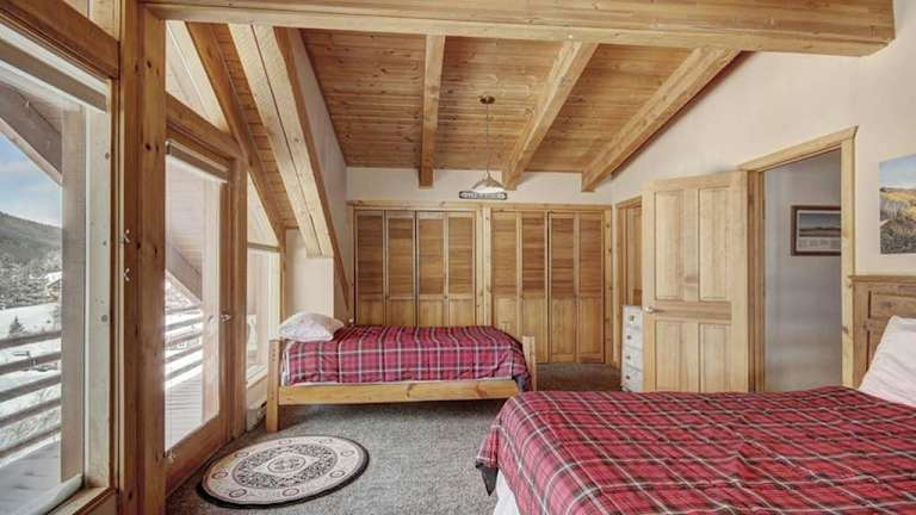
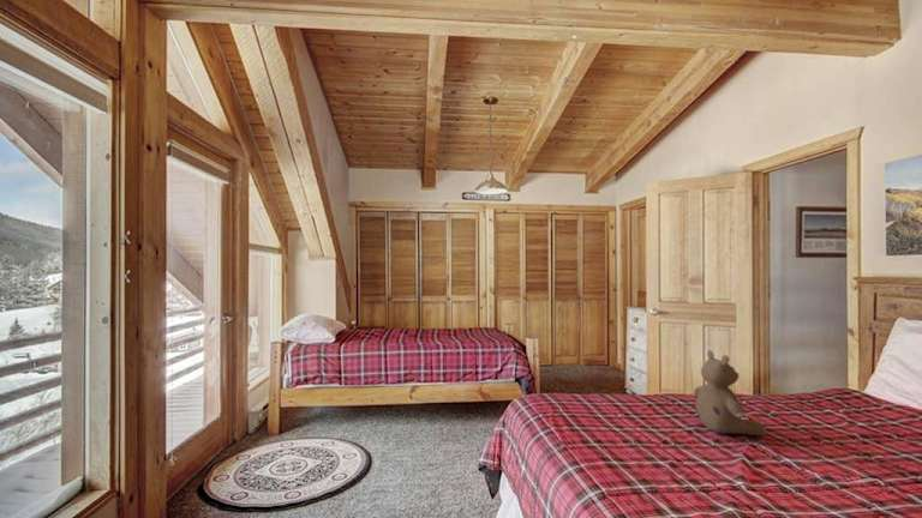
+ stuffed bear [693,349,767,436]
